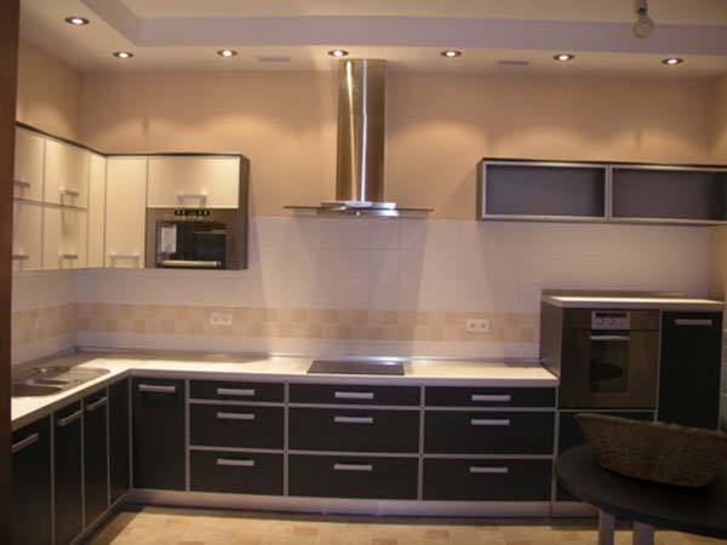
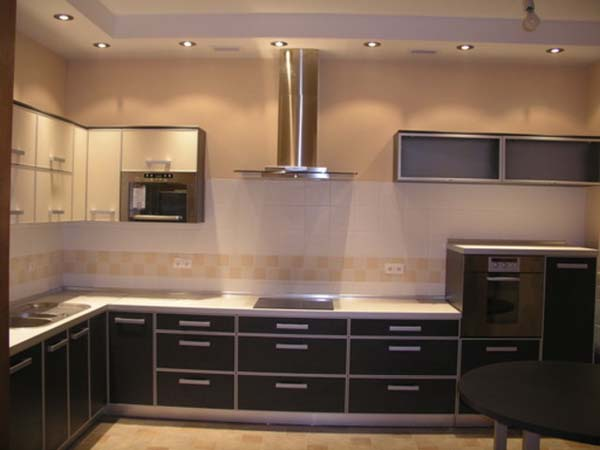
- fruit basket [572,412,727,489]
